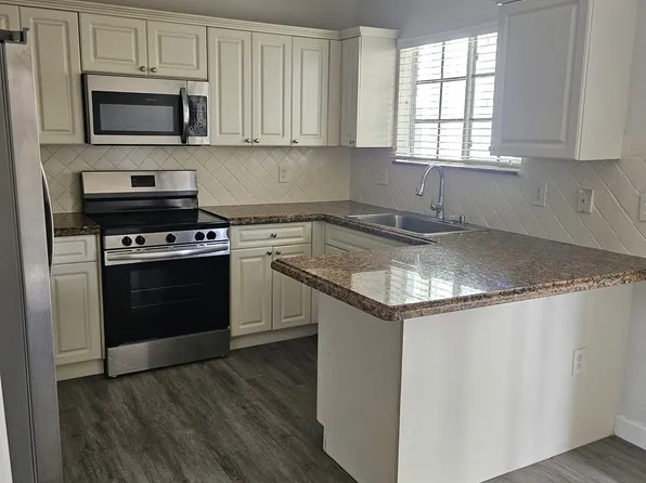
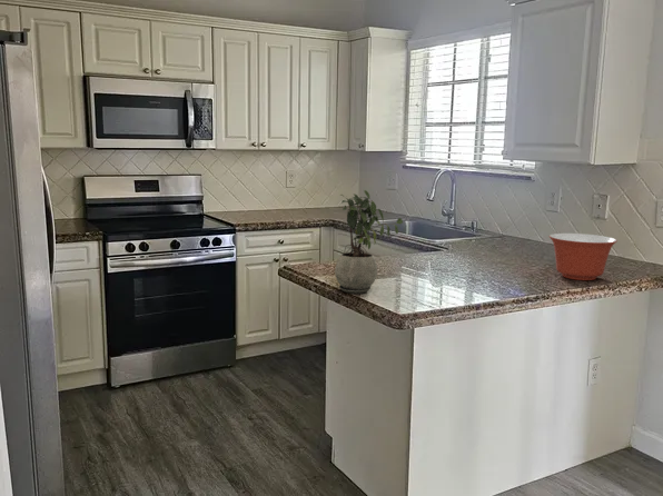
+ potted plant [334,189,404,295]
+ mixing bowl [548,232,619,281]
